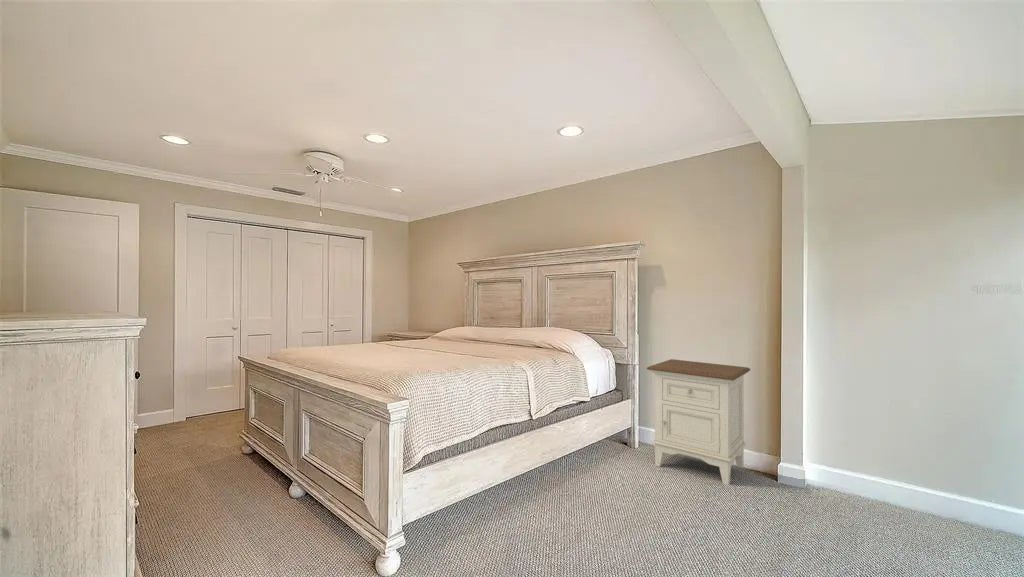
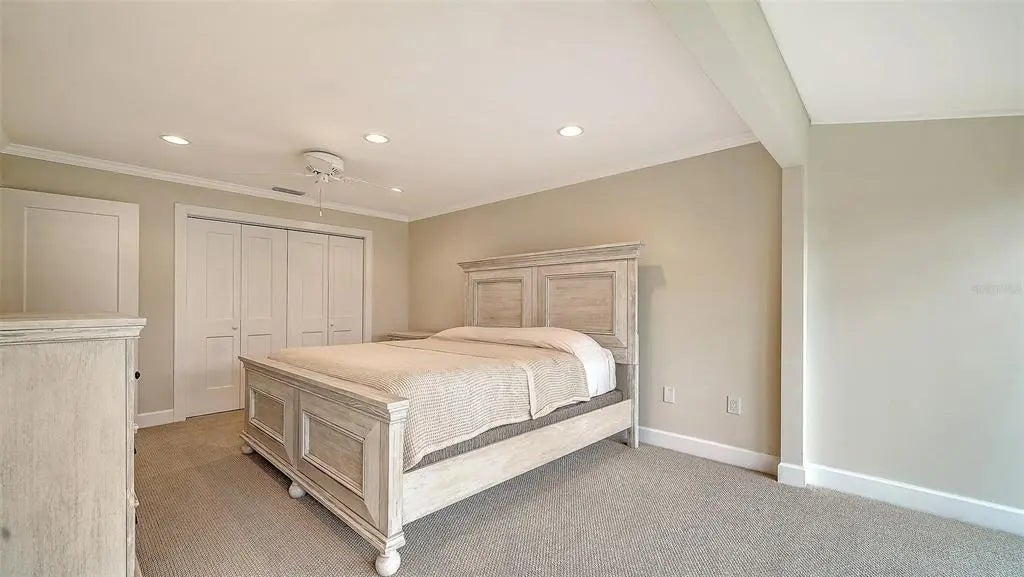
- nightstand [646,358,751,486]
